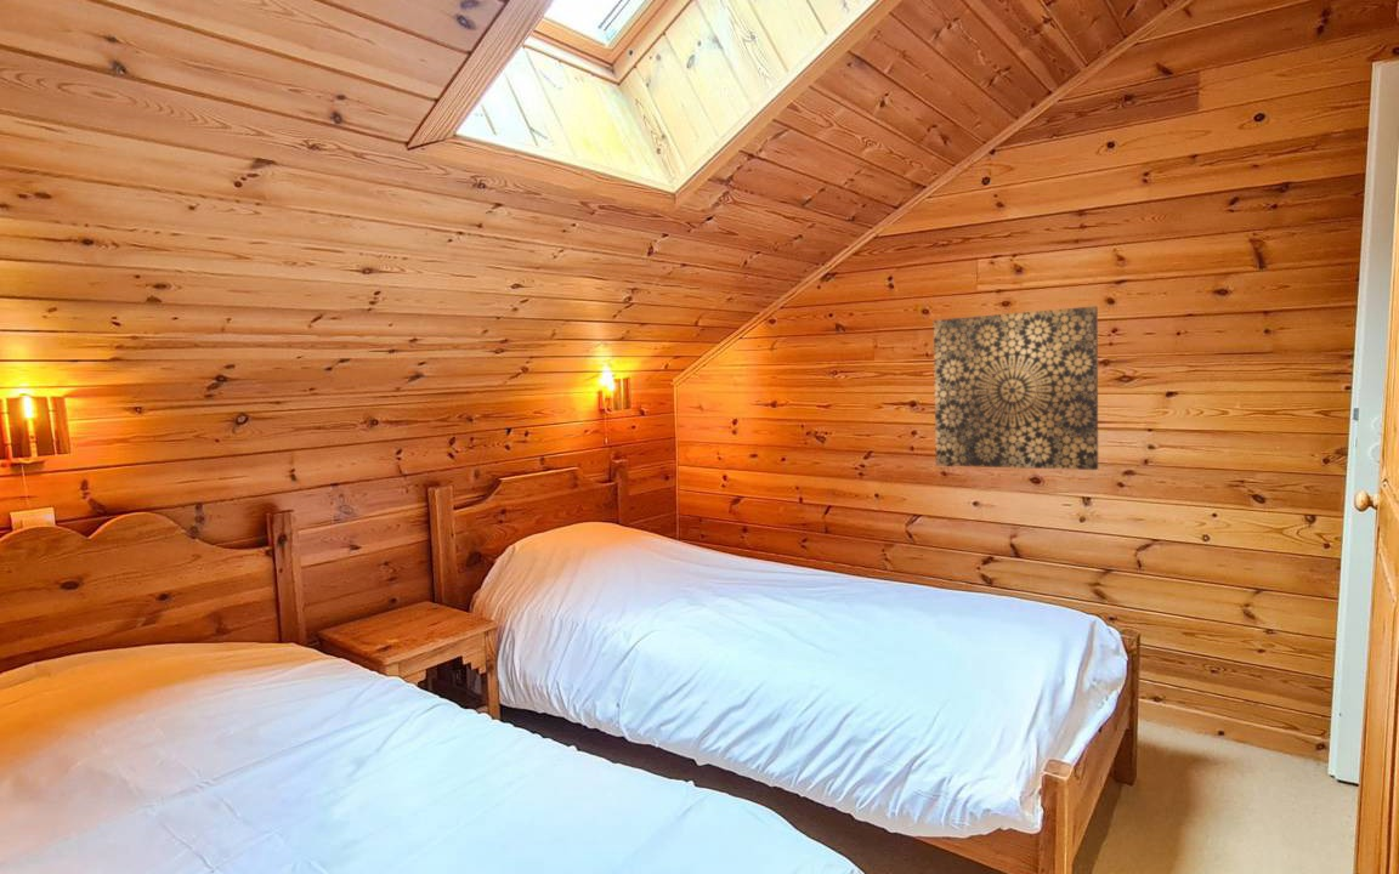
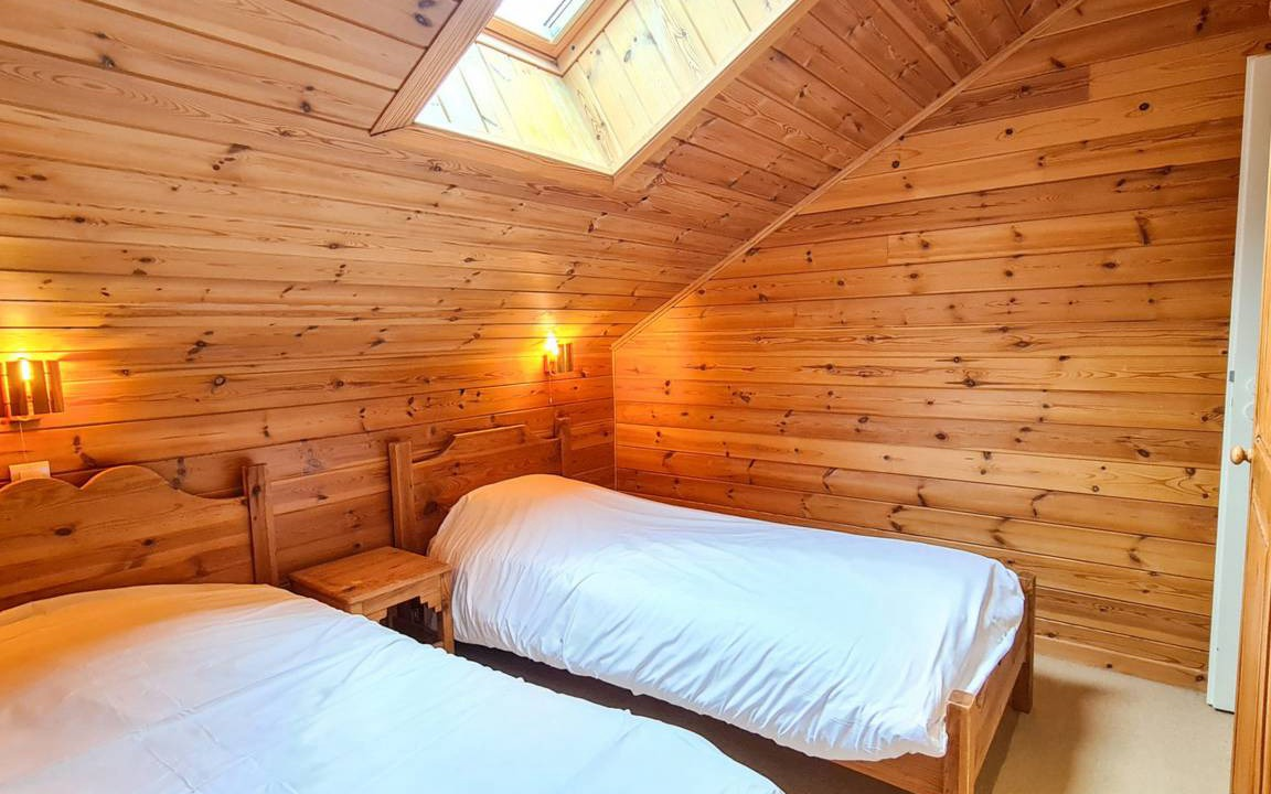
- wall art [933,305,1099,471]
